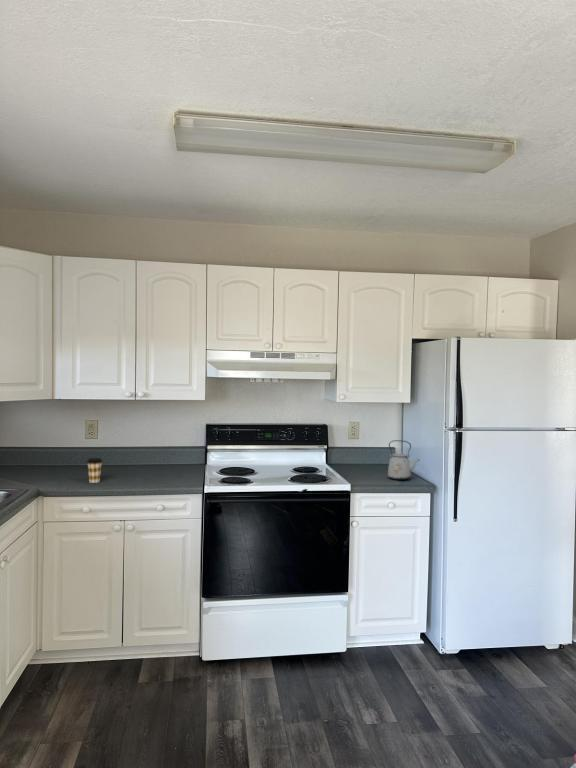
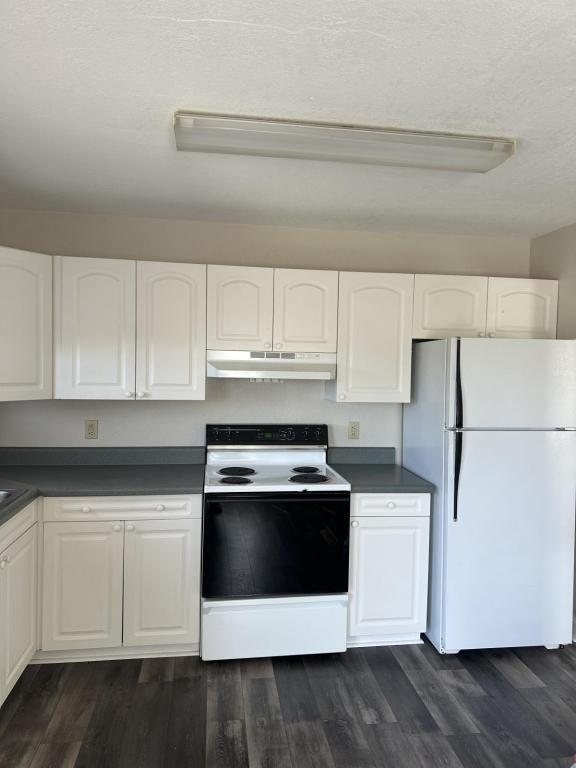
- coffee cup [86,457,104,484]
- kettle [387,439,421,481]
